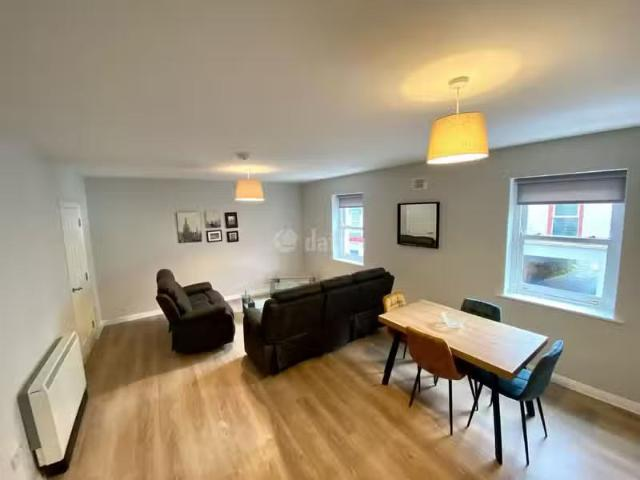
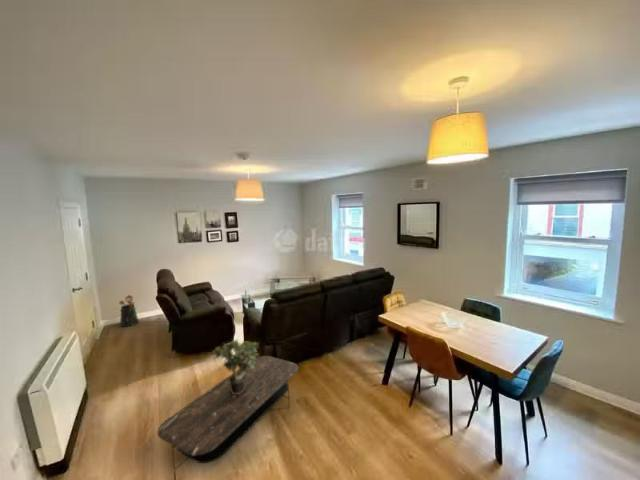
+ watering can [118,294,140,328]
+ coffee table [156,355,299,480]
+ potted plant [212,339,260,394]
